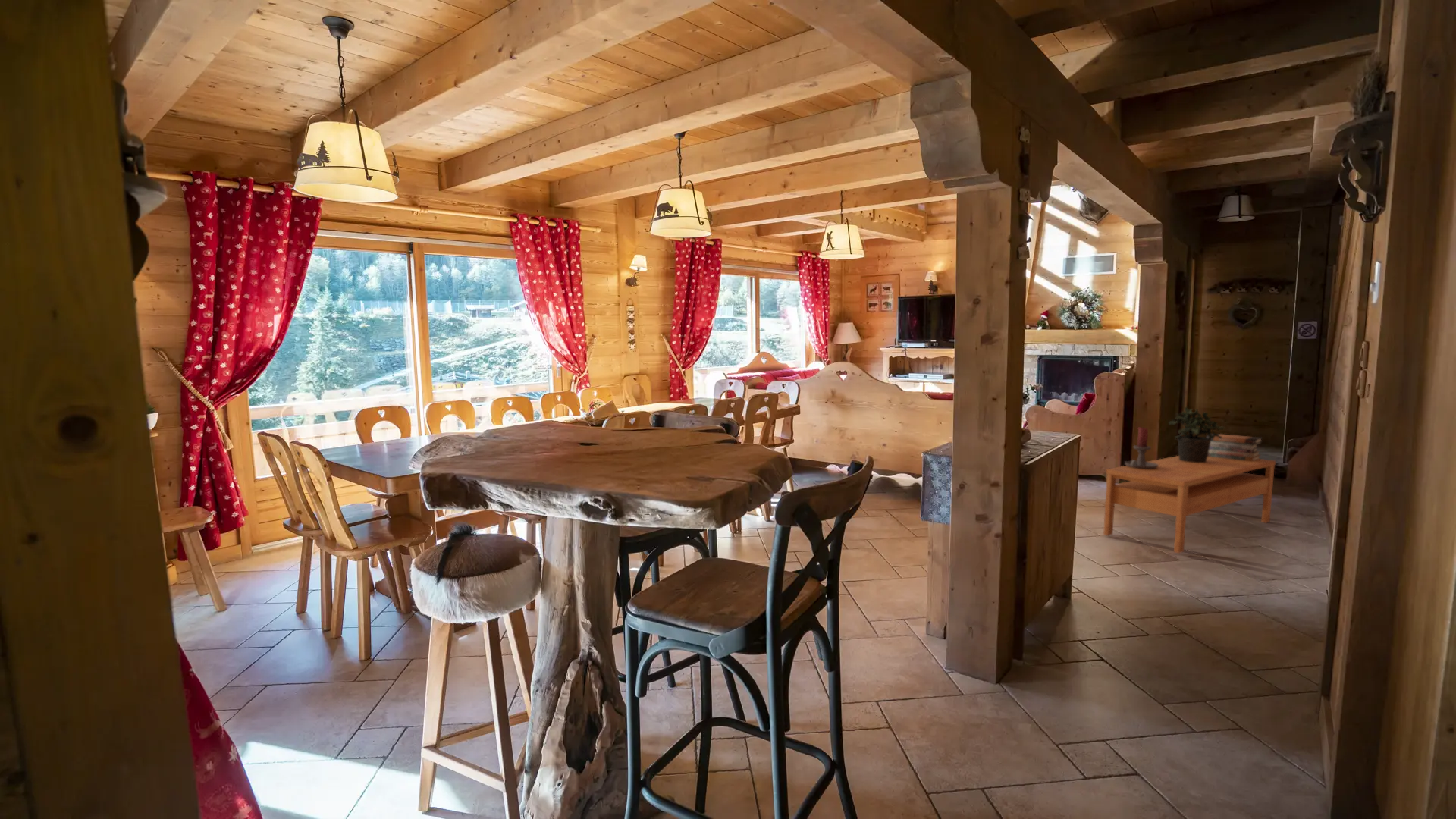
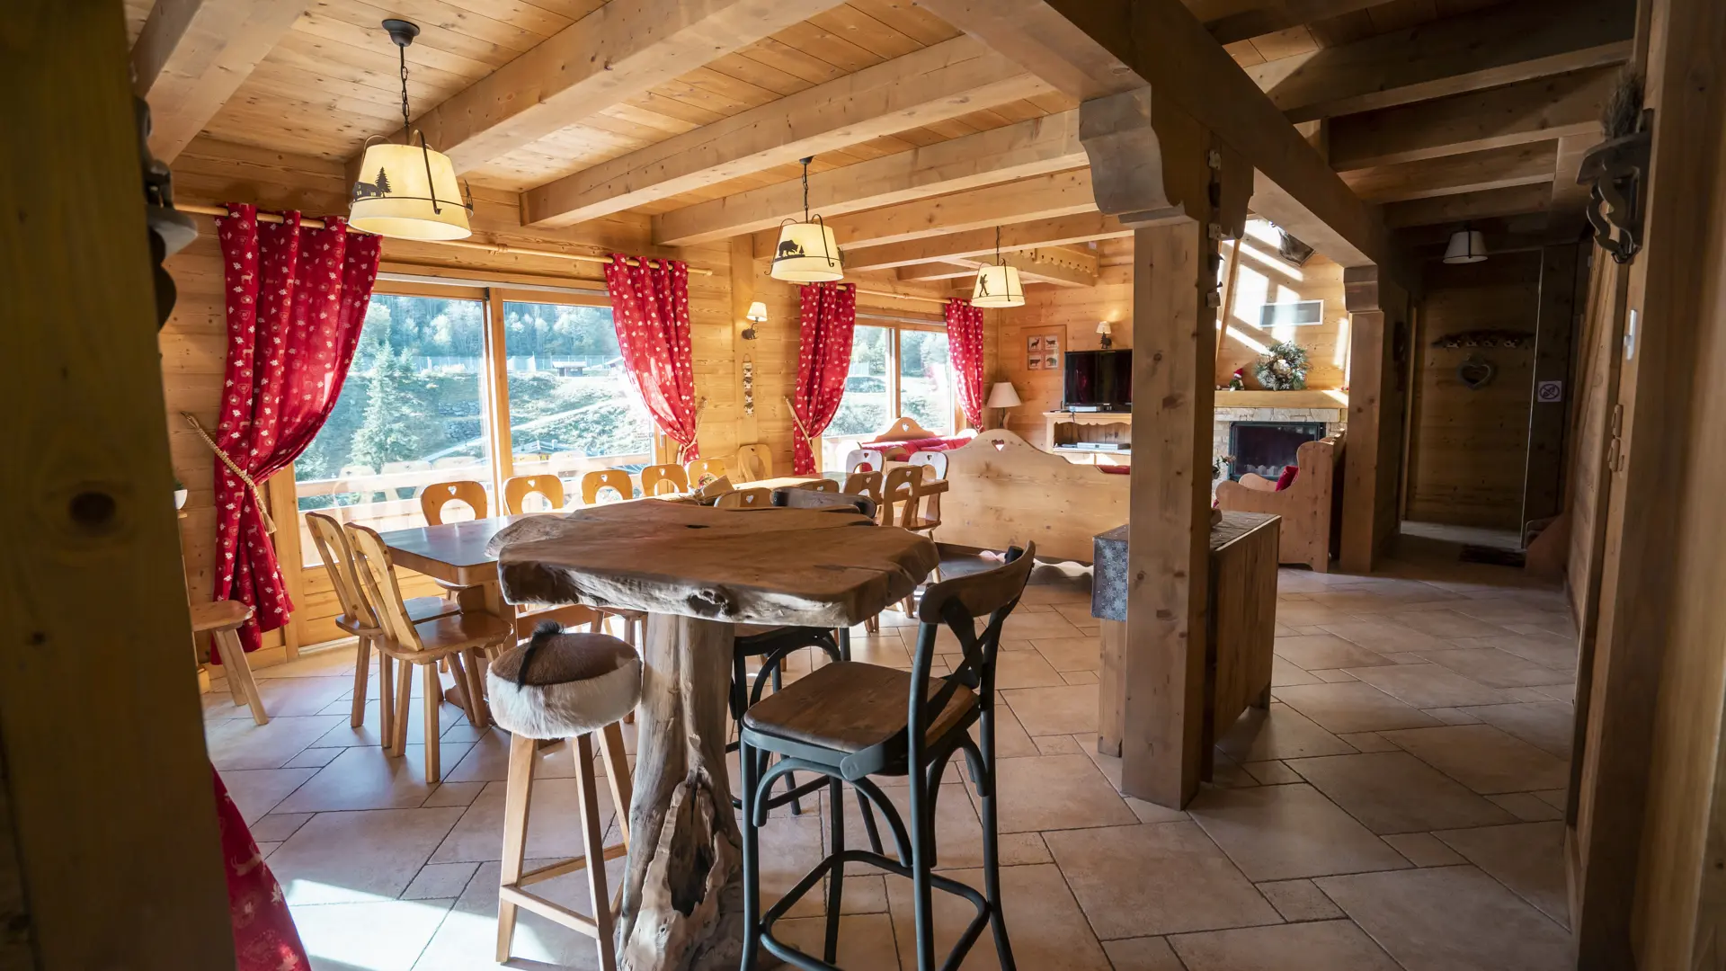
- potted plant [1168,406,1226,463]
- coffee table [1103,455,1276,554]
- book stack [1205,433,1263,461]
- candle holder [1124,426,1158,469]
